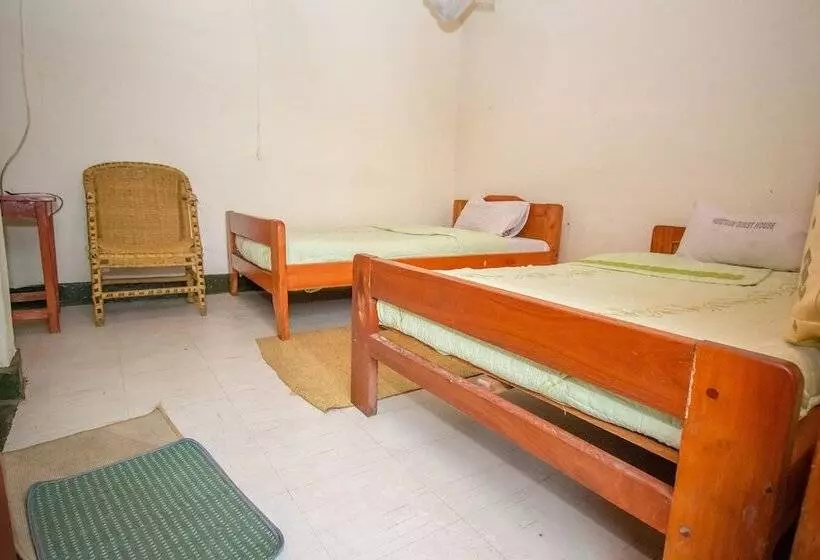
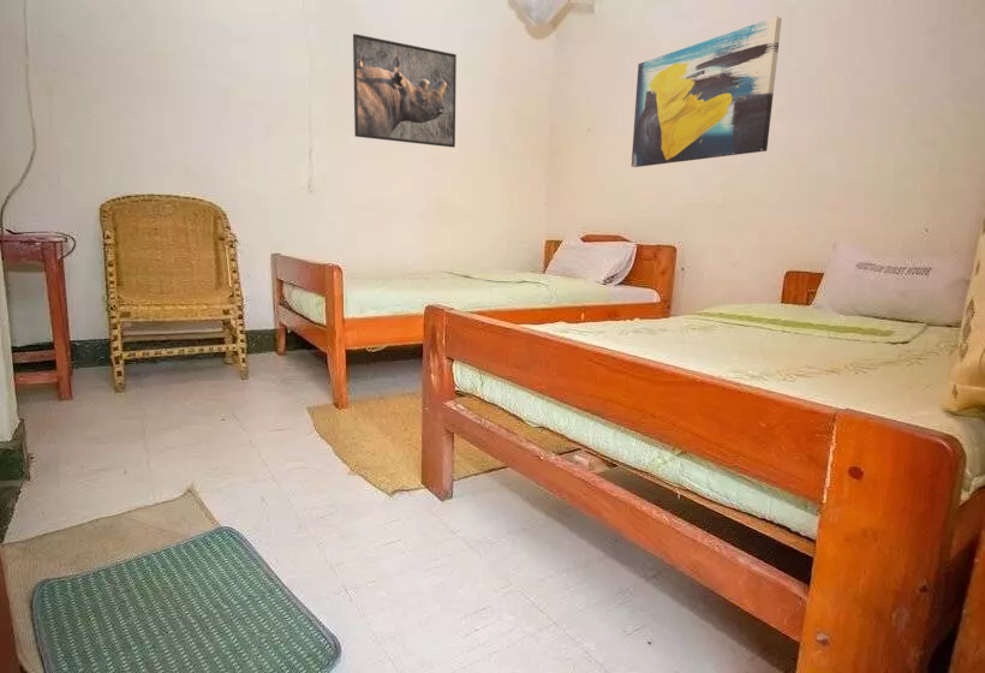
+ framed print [352,32,458,149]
+ wall art [631,16,783,168]
